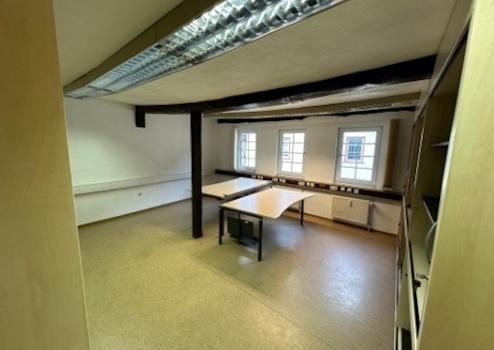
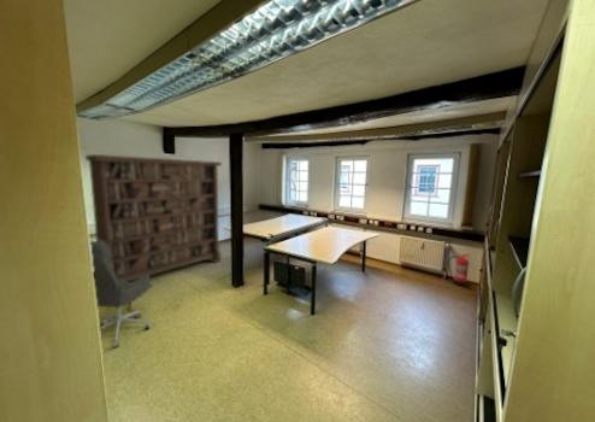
+ bookcase [84,153,223,282]
+ fire extinguisher [447,253,472,287]
+ office chair [89,240,153,348]
